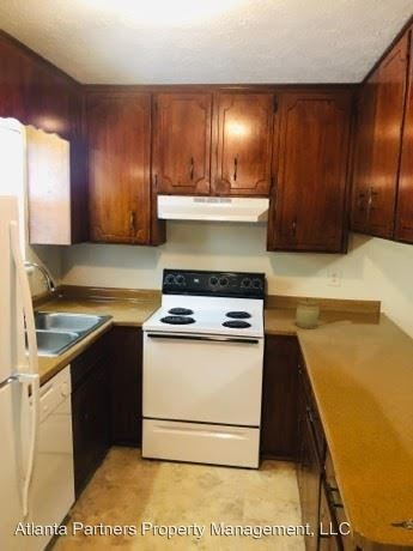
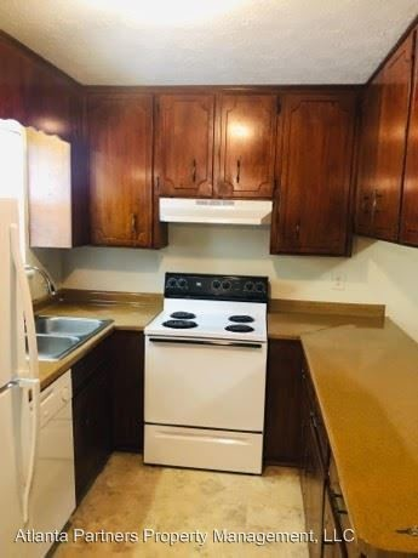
- jar [296,296,321,329]
